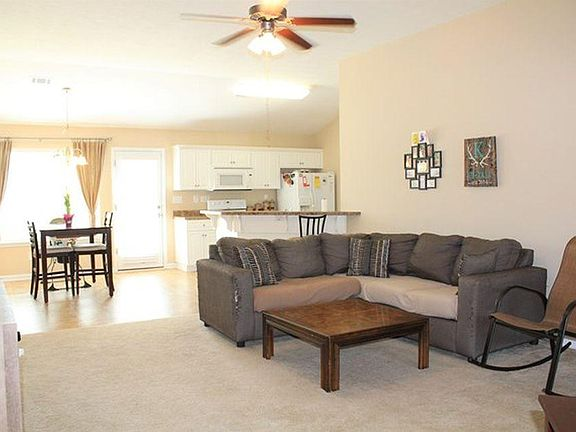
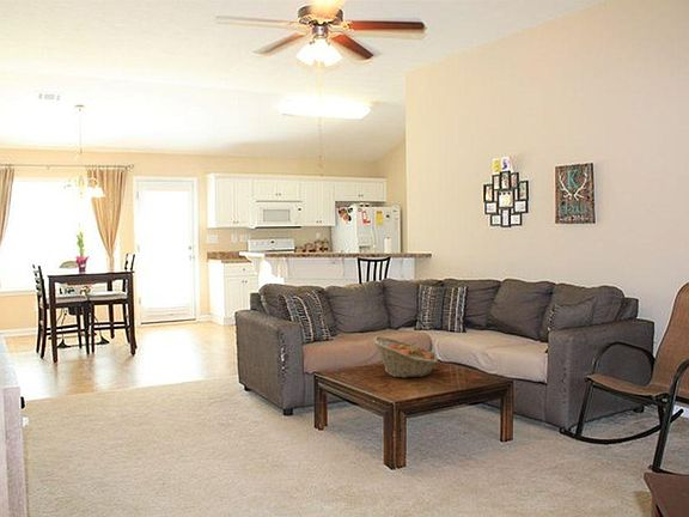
+ fruit basket [372,335,439,379]
